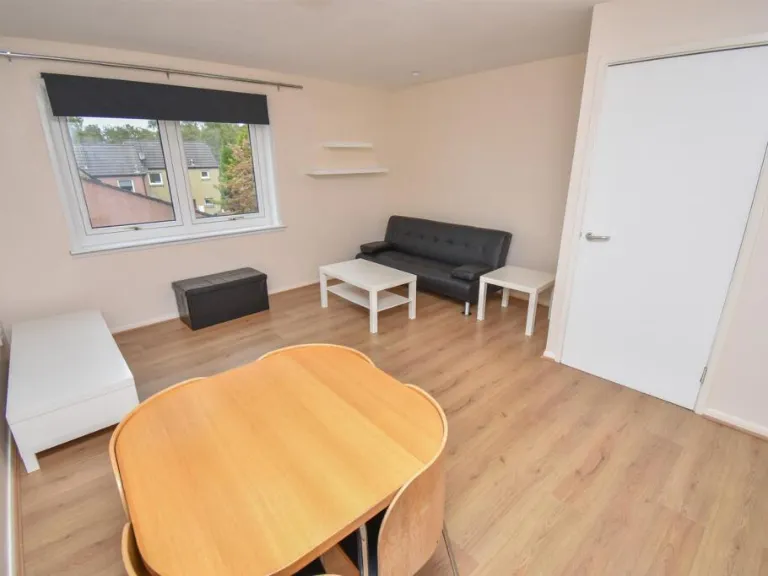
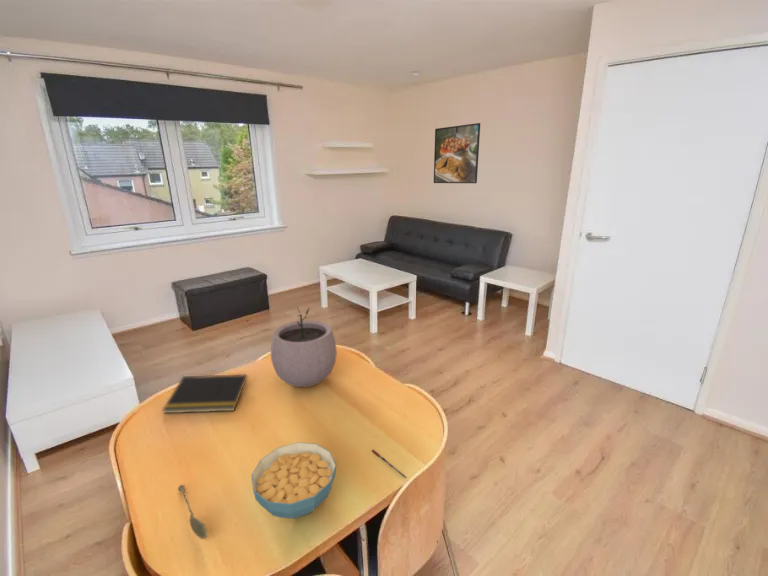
+ pen [370,449,408,479]
+ cereal bowl [250,441,337,520]
+ soupspoon [177,484,208,540]
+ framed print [433,122,481,184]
+ plant pot [270,306,338,388]
+ notepad [161,373,248,414]
